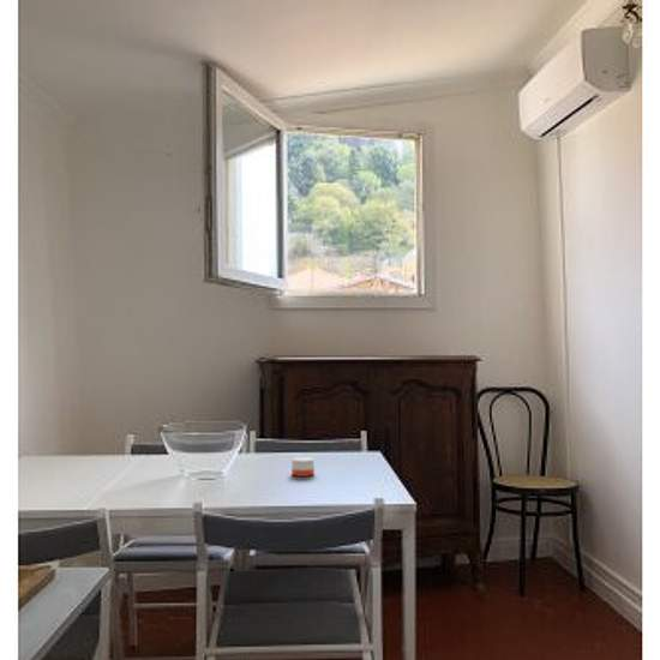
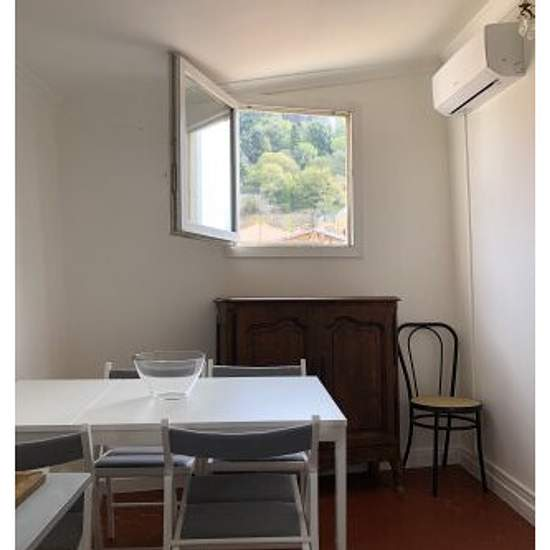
- candle [290,456,316,478]
